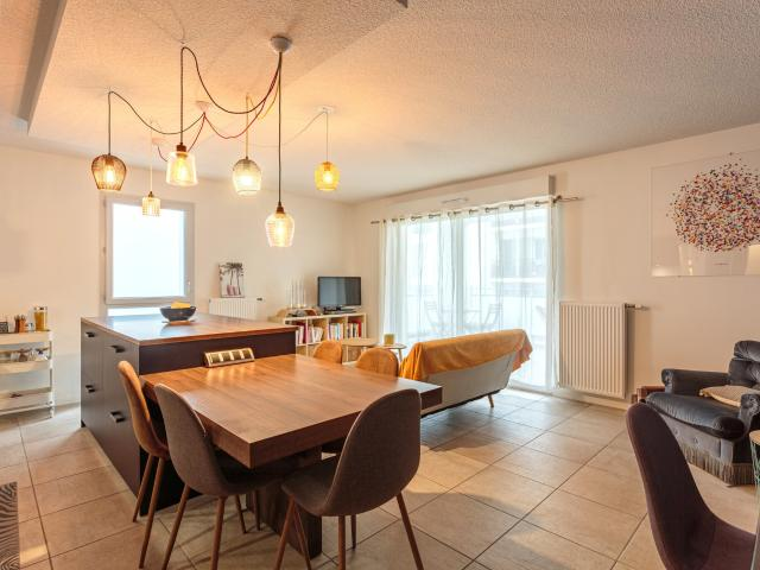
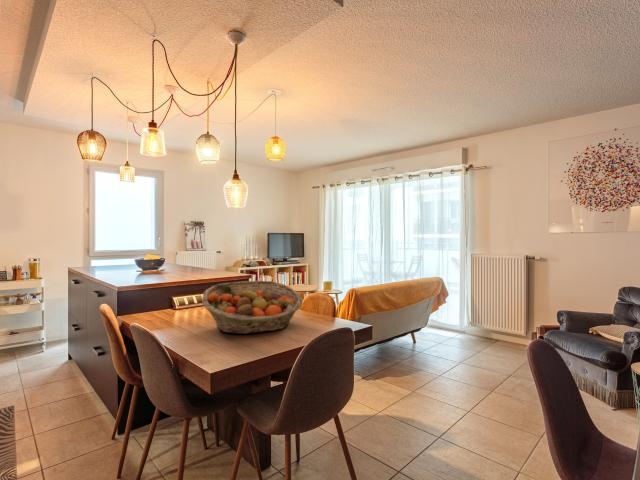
+ fruit basket [201,280,303,335]
